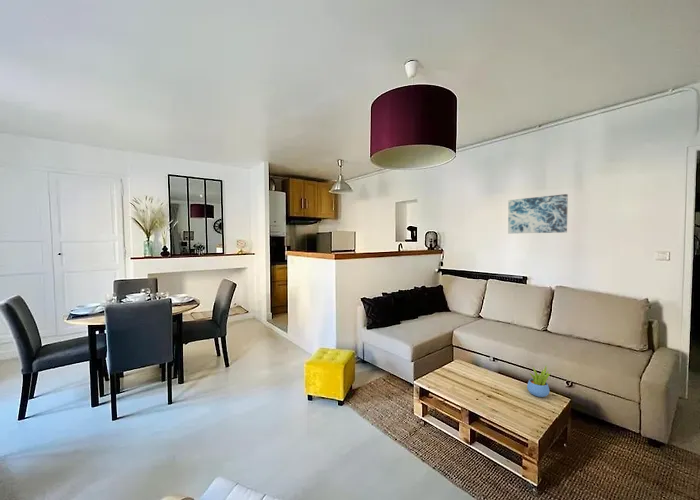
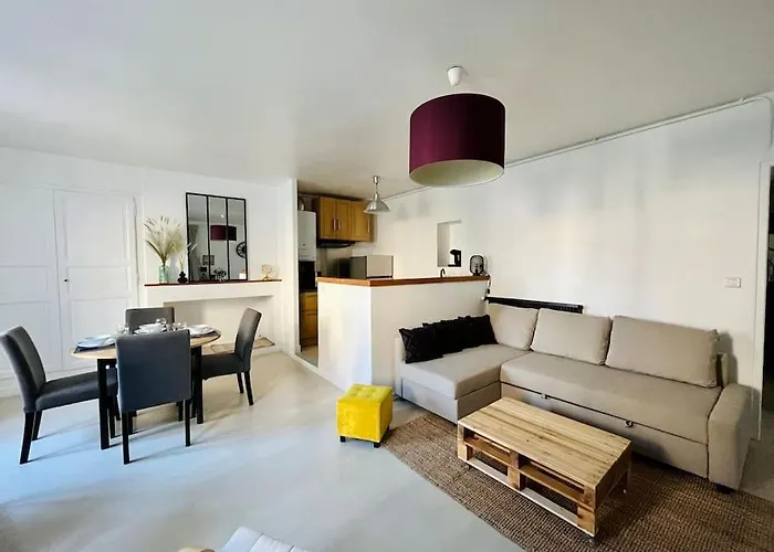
- succulent plant [526,366,552,398]
- wall art [507,193,569,234]
